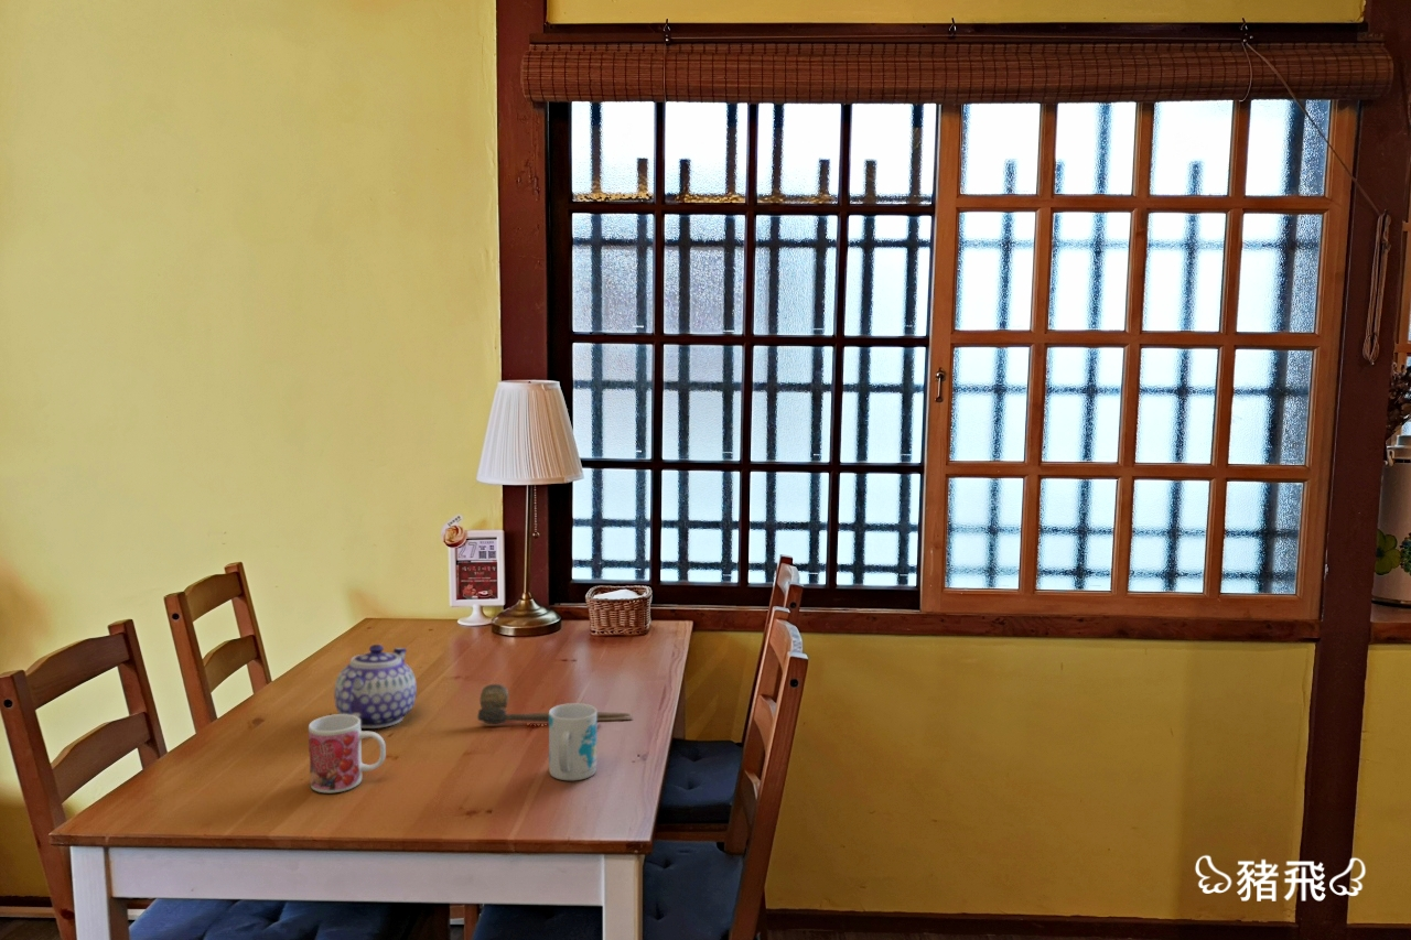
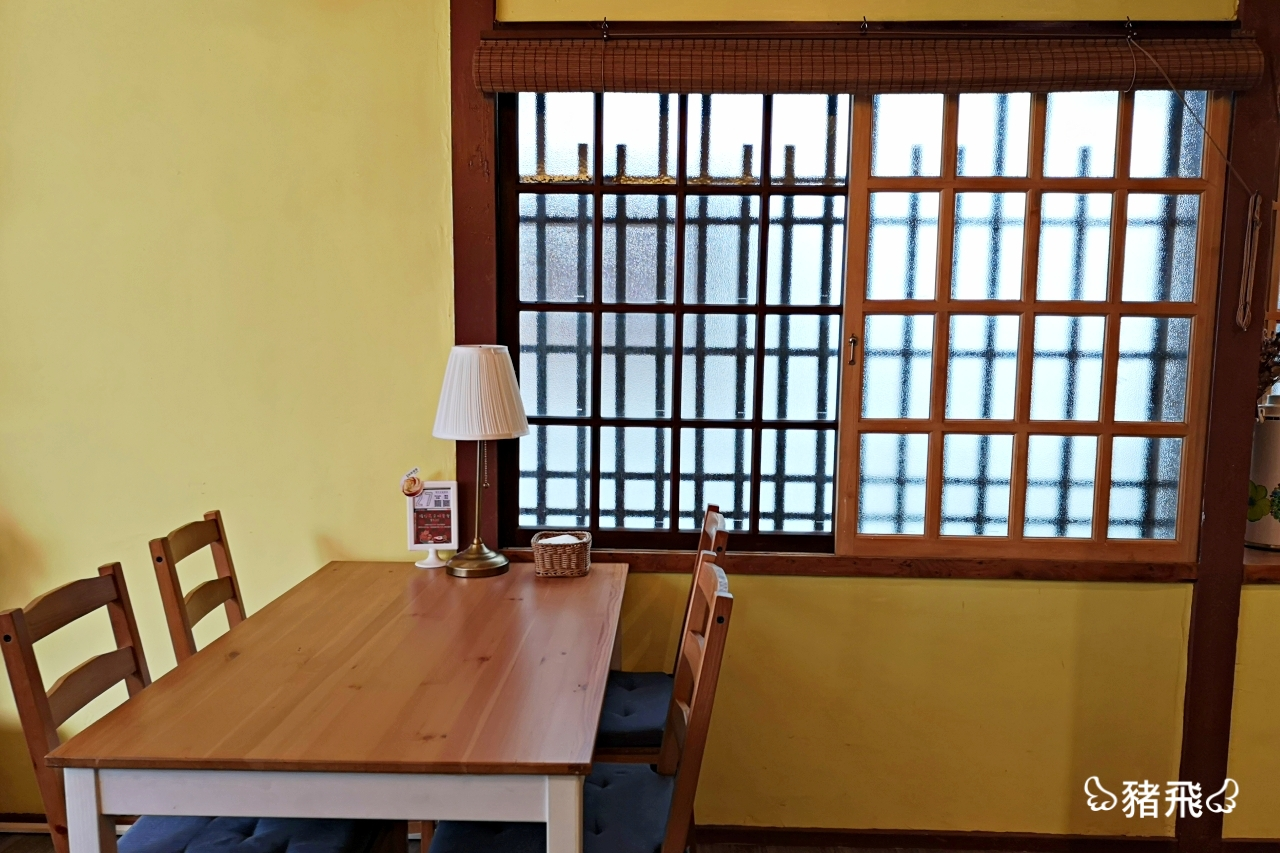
- mug [548,702,597,781]
- mug [308,713,387,793]
- teapot [333,644,418,730]
- spoon [476,683,634,725]
